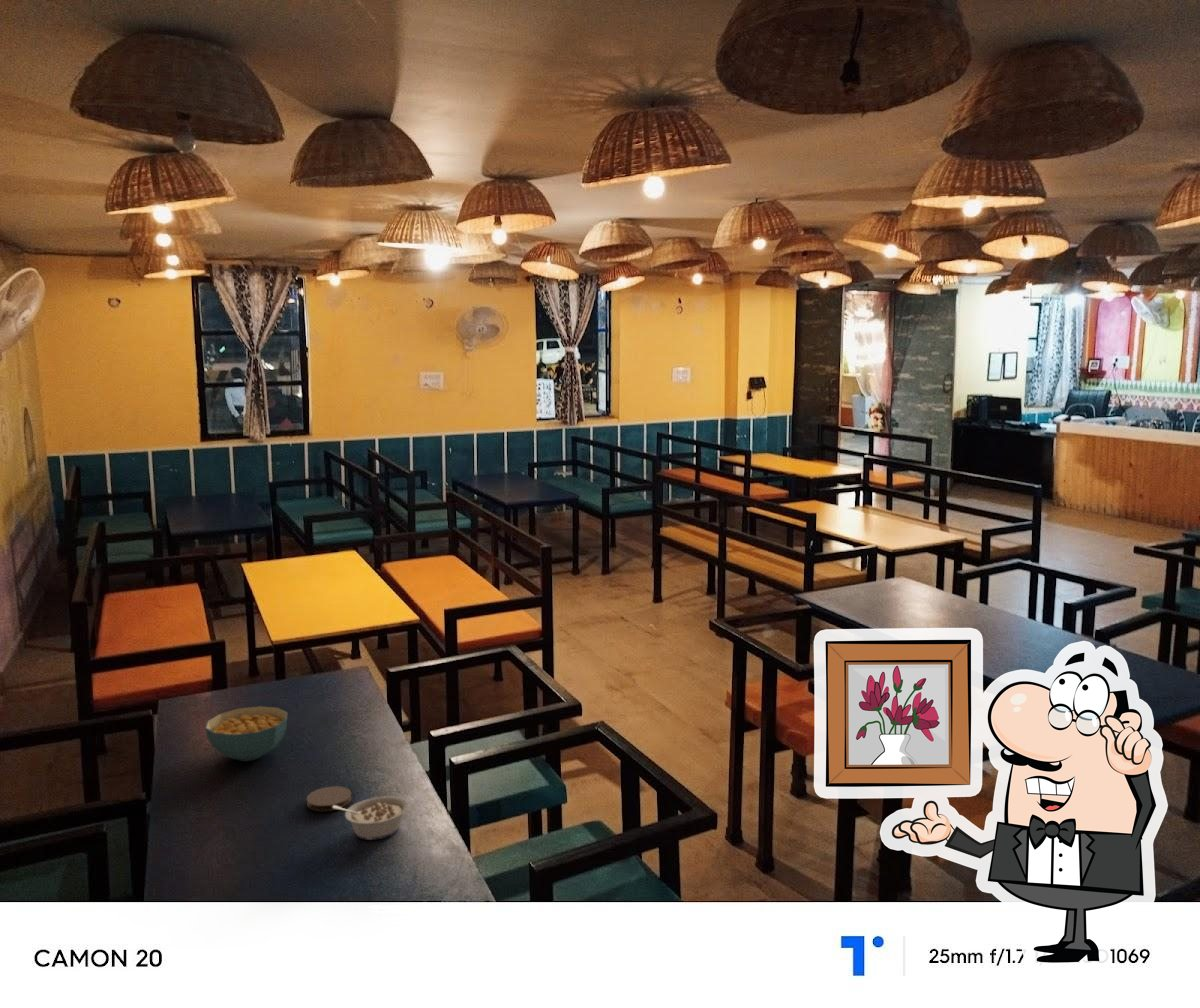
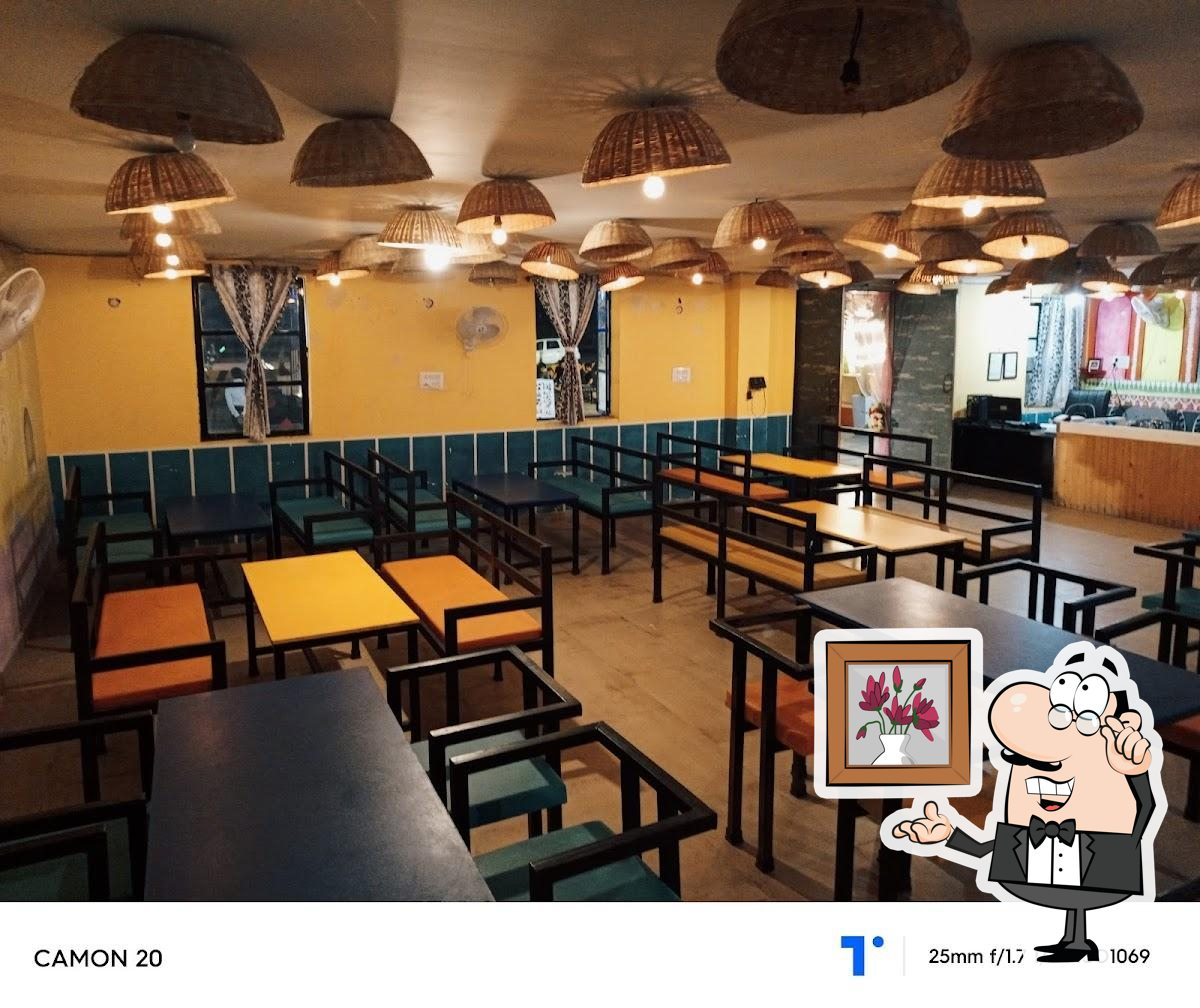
- coaster [306,785,353,812]
- legume [333,795,410,841]
- cereal bowl [204,705,289,762]
